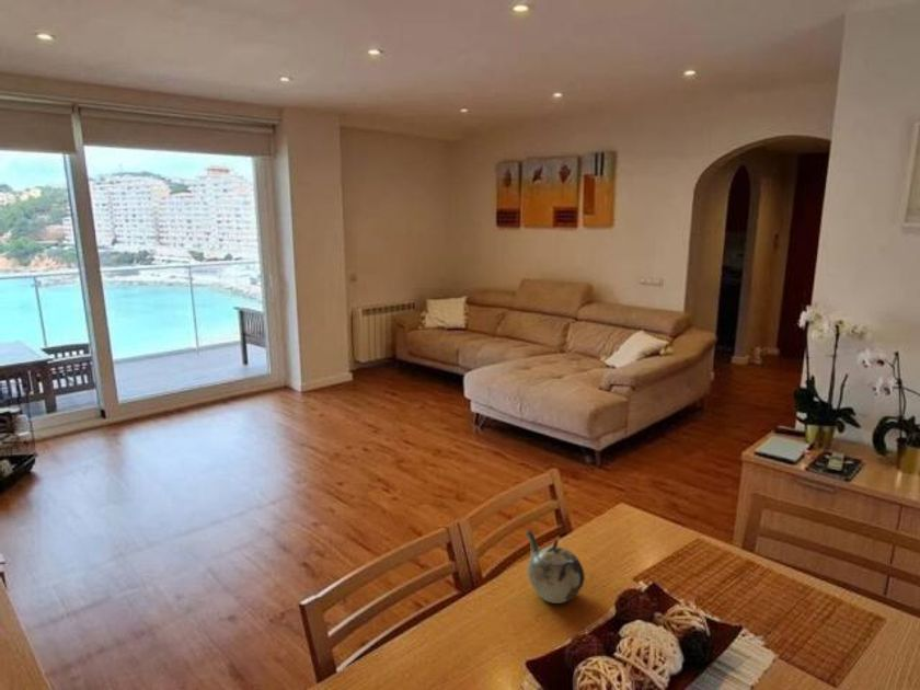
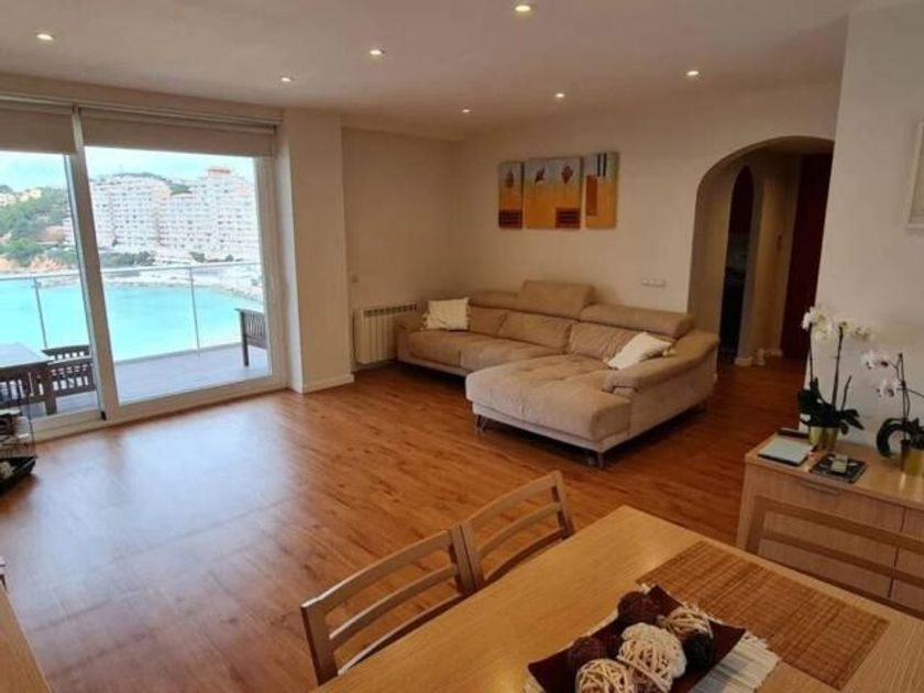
- teapot [524,529,586,605]
